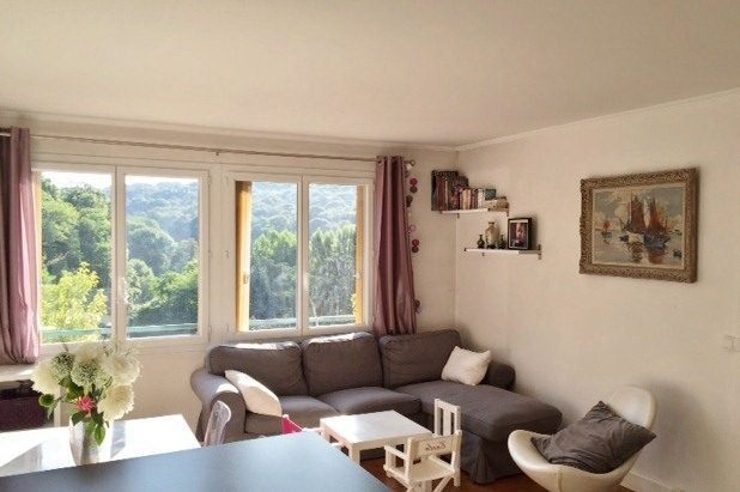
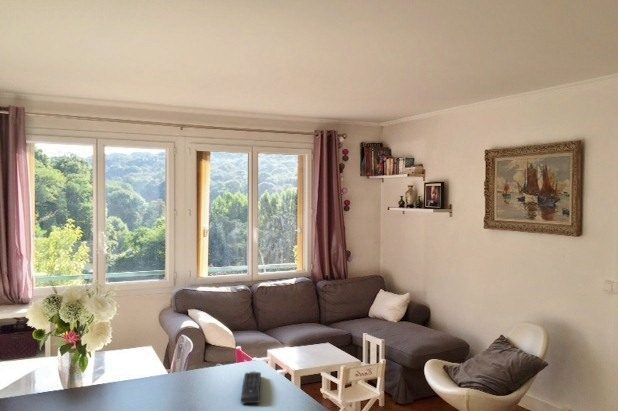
+ remote control [240,370,262,404]
